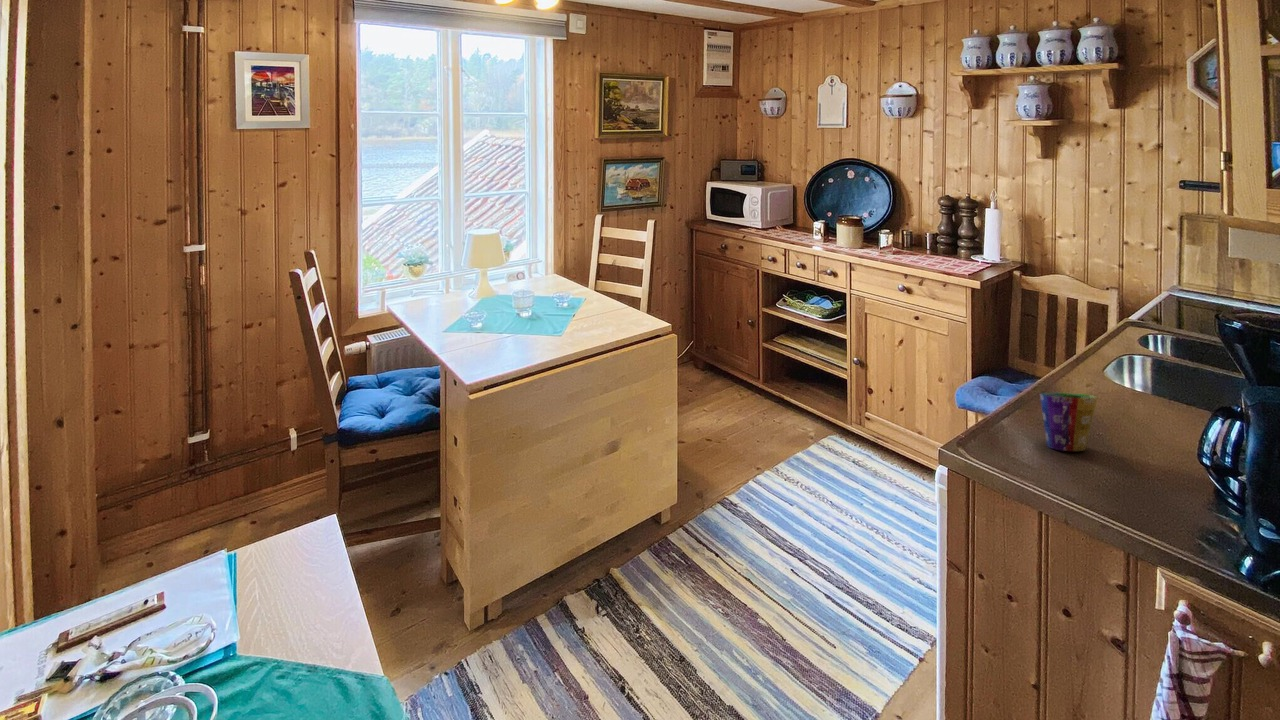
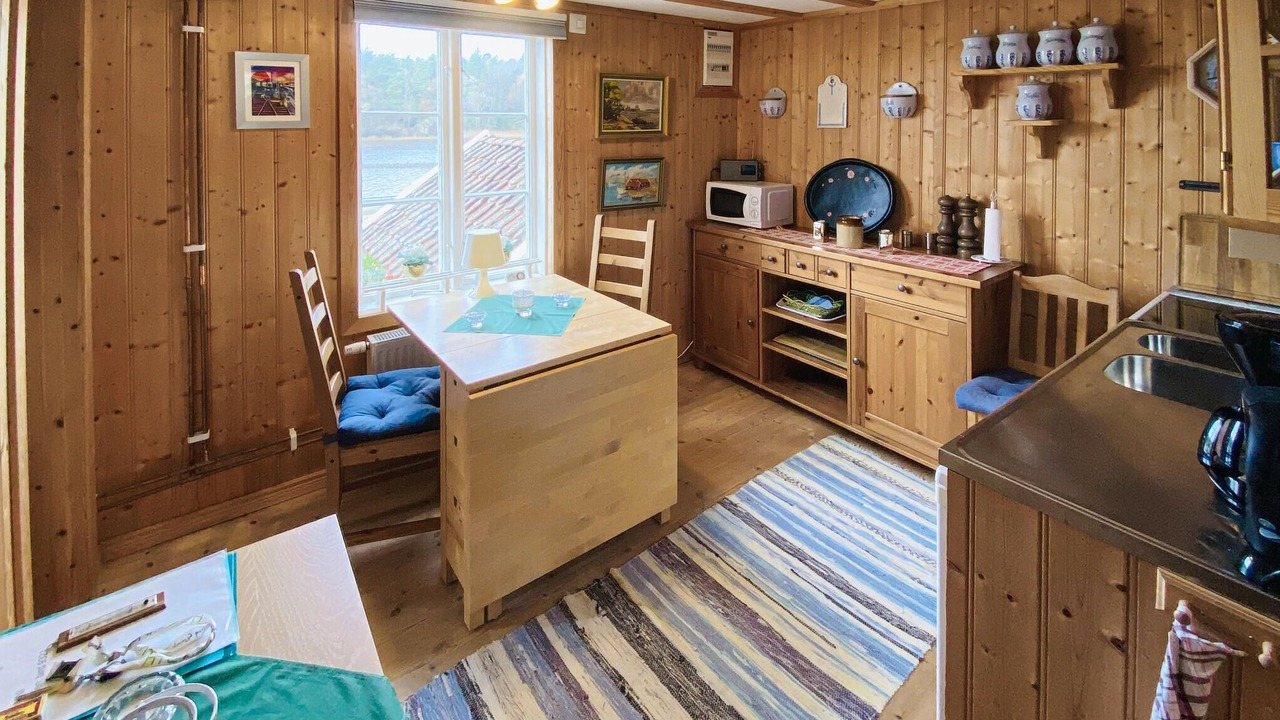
- cup [1039,392,1098,452]
